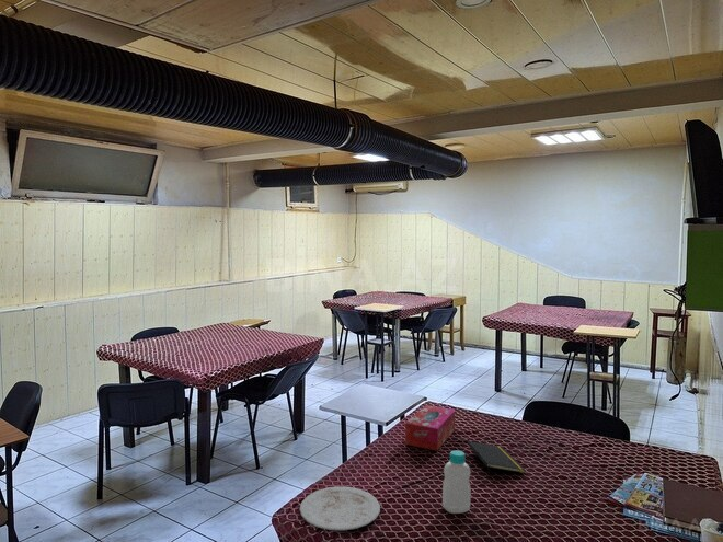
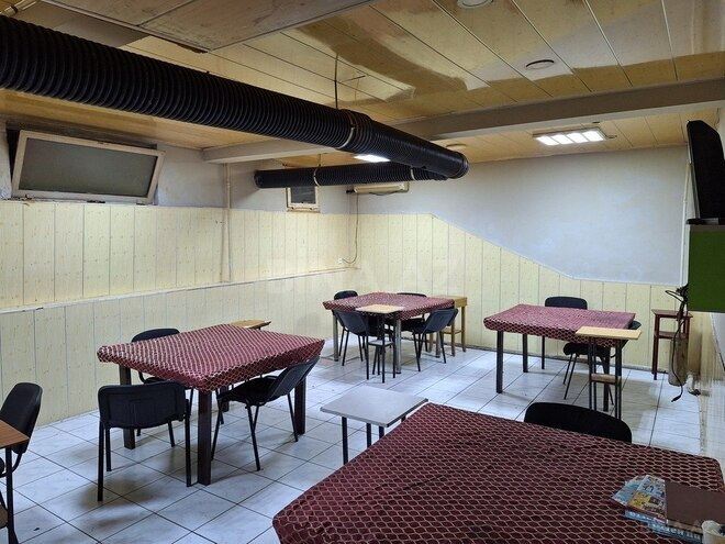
- notepad [466,440,526,476]
- plate [299,485,381,531]
- tissue box [404,404,457,452]
- bottle [441,449,472,515]
